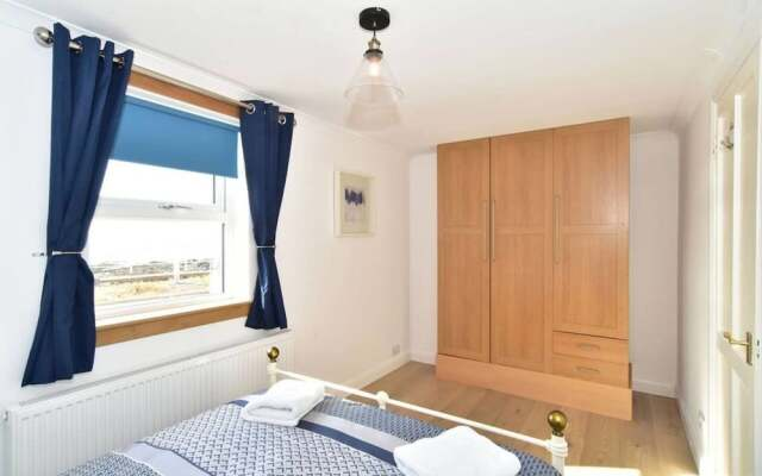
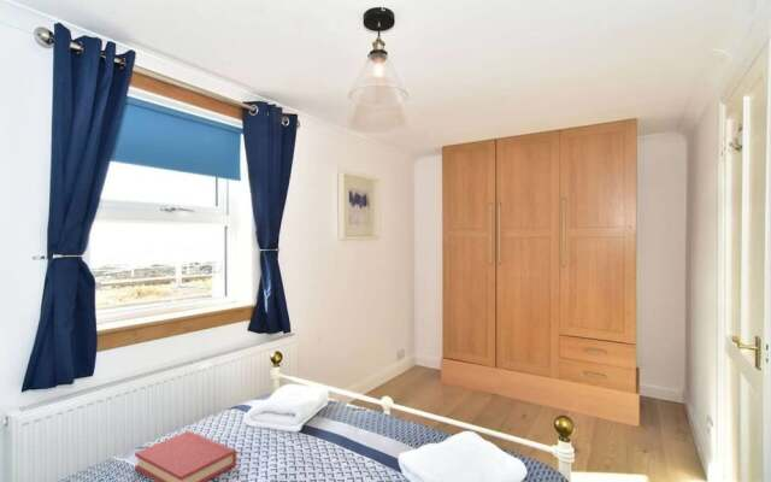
+ hardback book [134,430,237,482]
